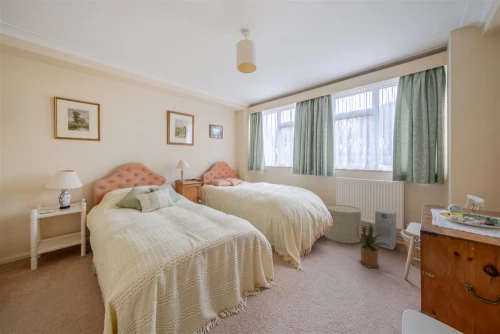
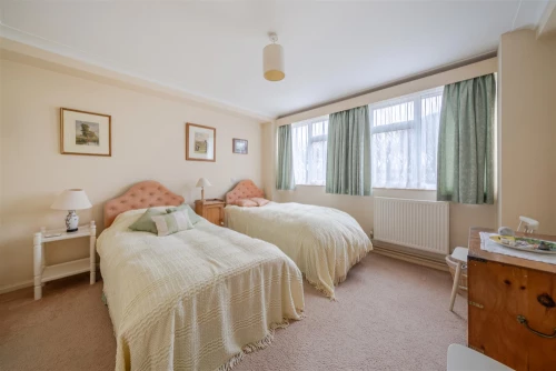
- air purifier [374,208,397,250]
- side table [323,204,362,244]
- house plant [356,221,389,269]
